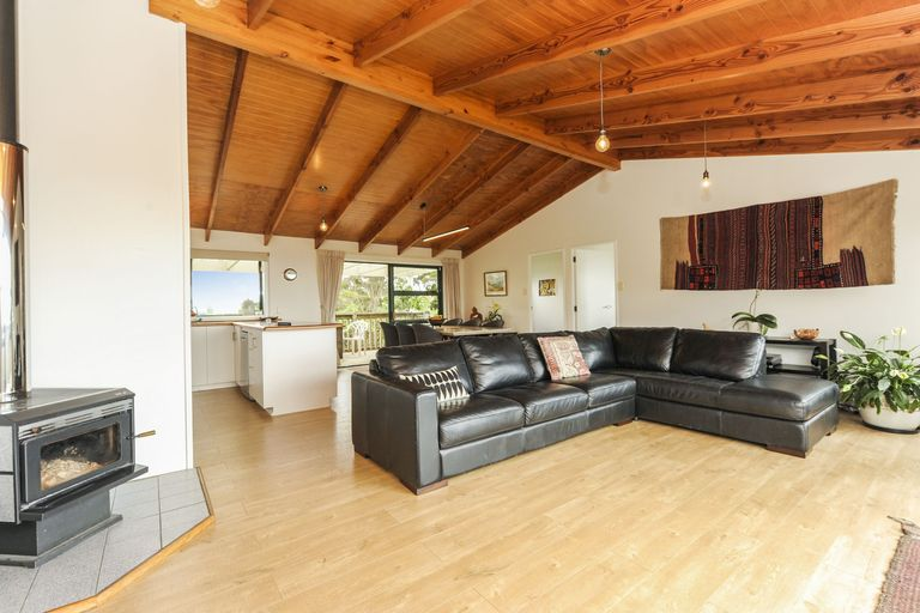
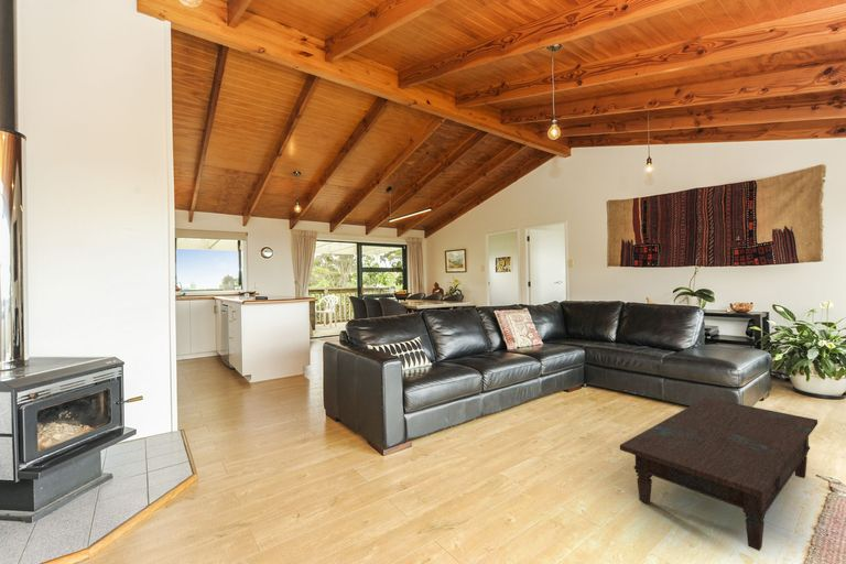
+ coffee table [619,397,818,552]
